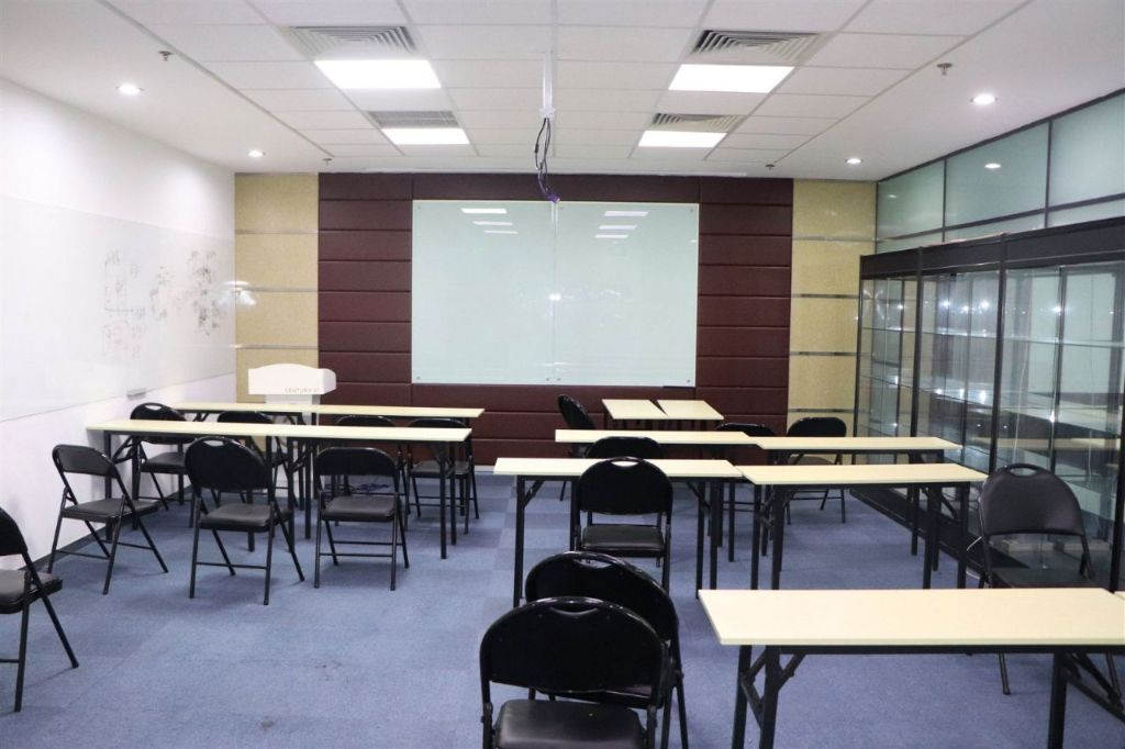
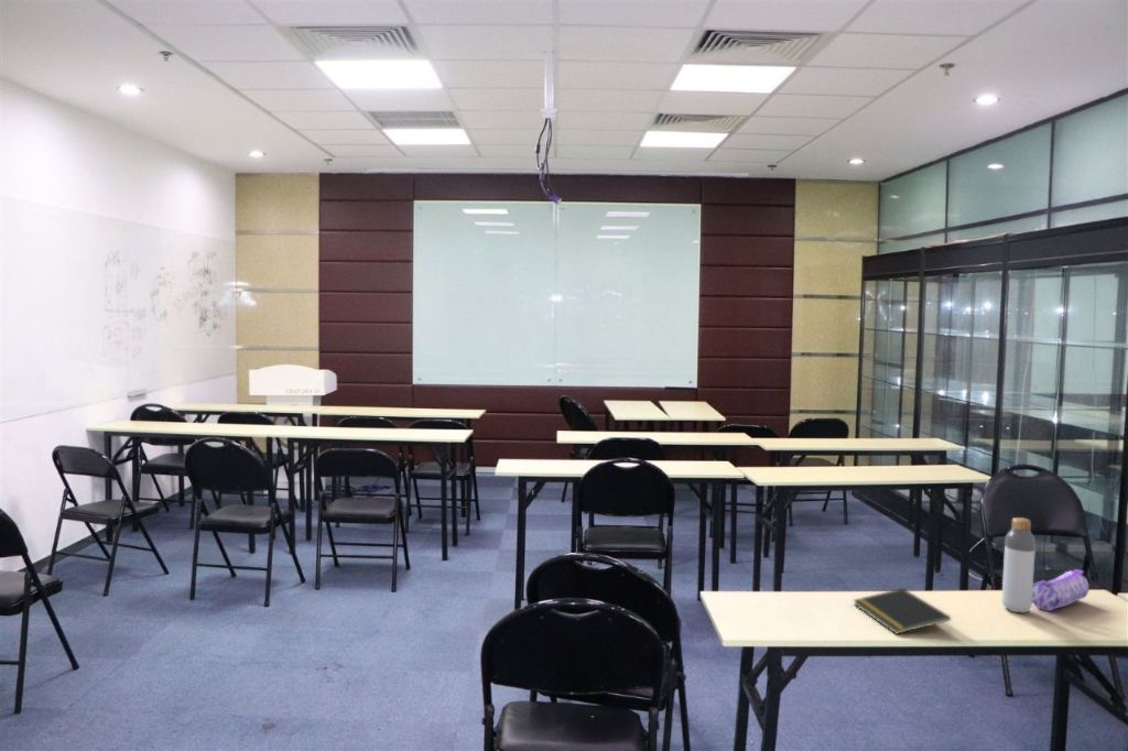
+ pencil case [1032,568,1091,612]
+ notepad [853,587,952,635]
+ bottle [1001,516,1037,613]
